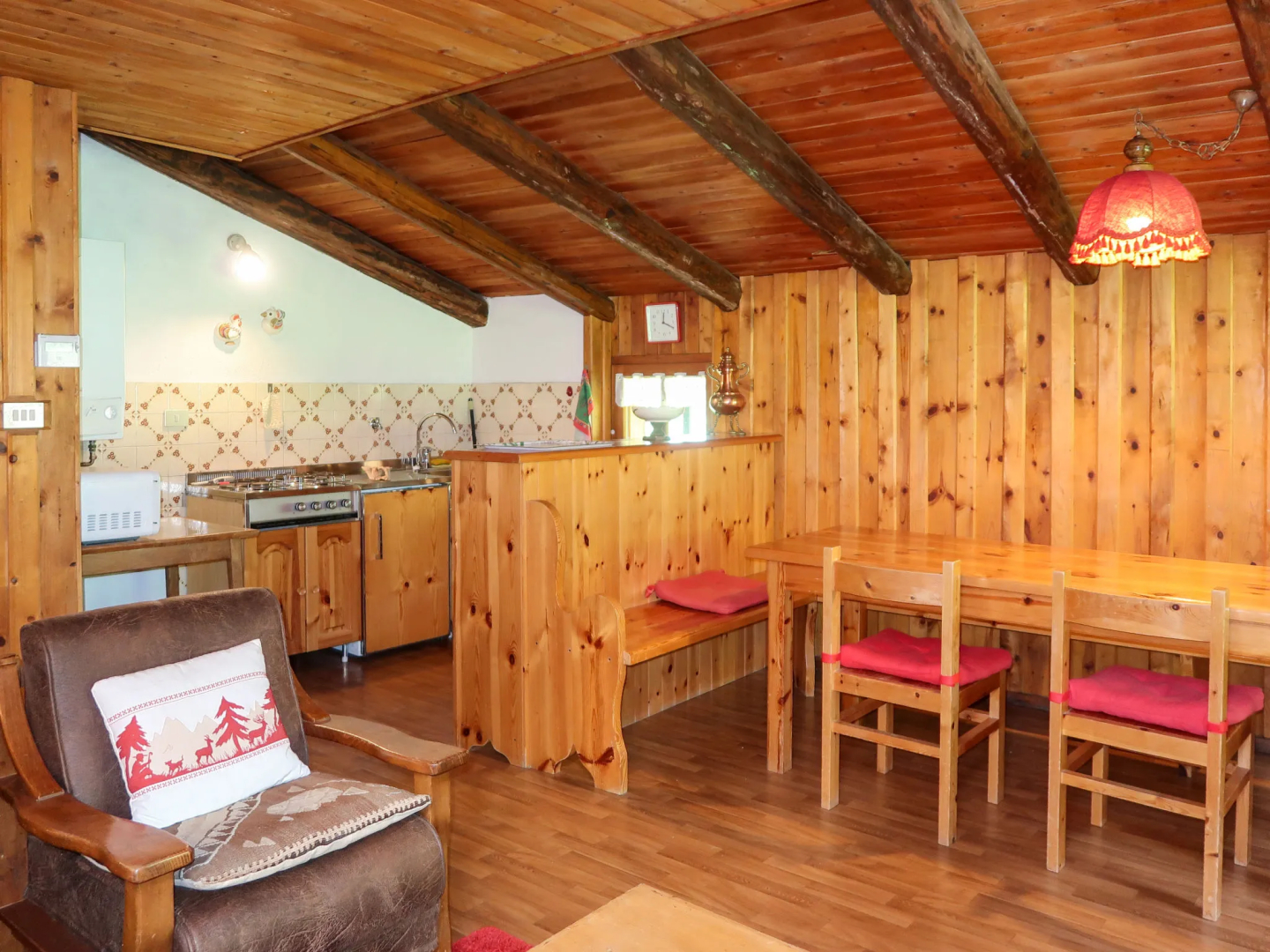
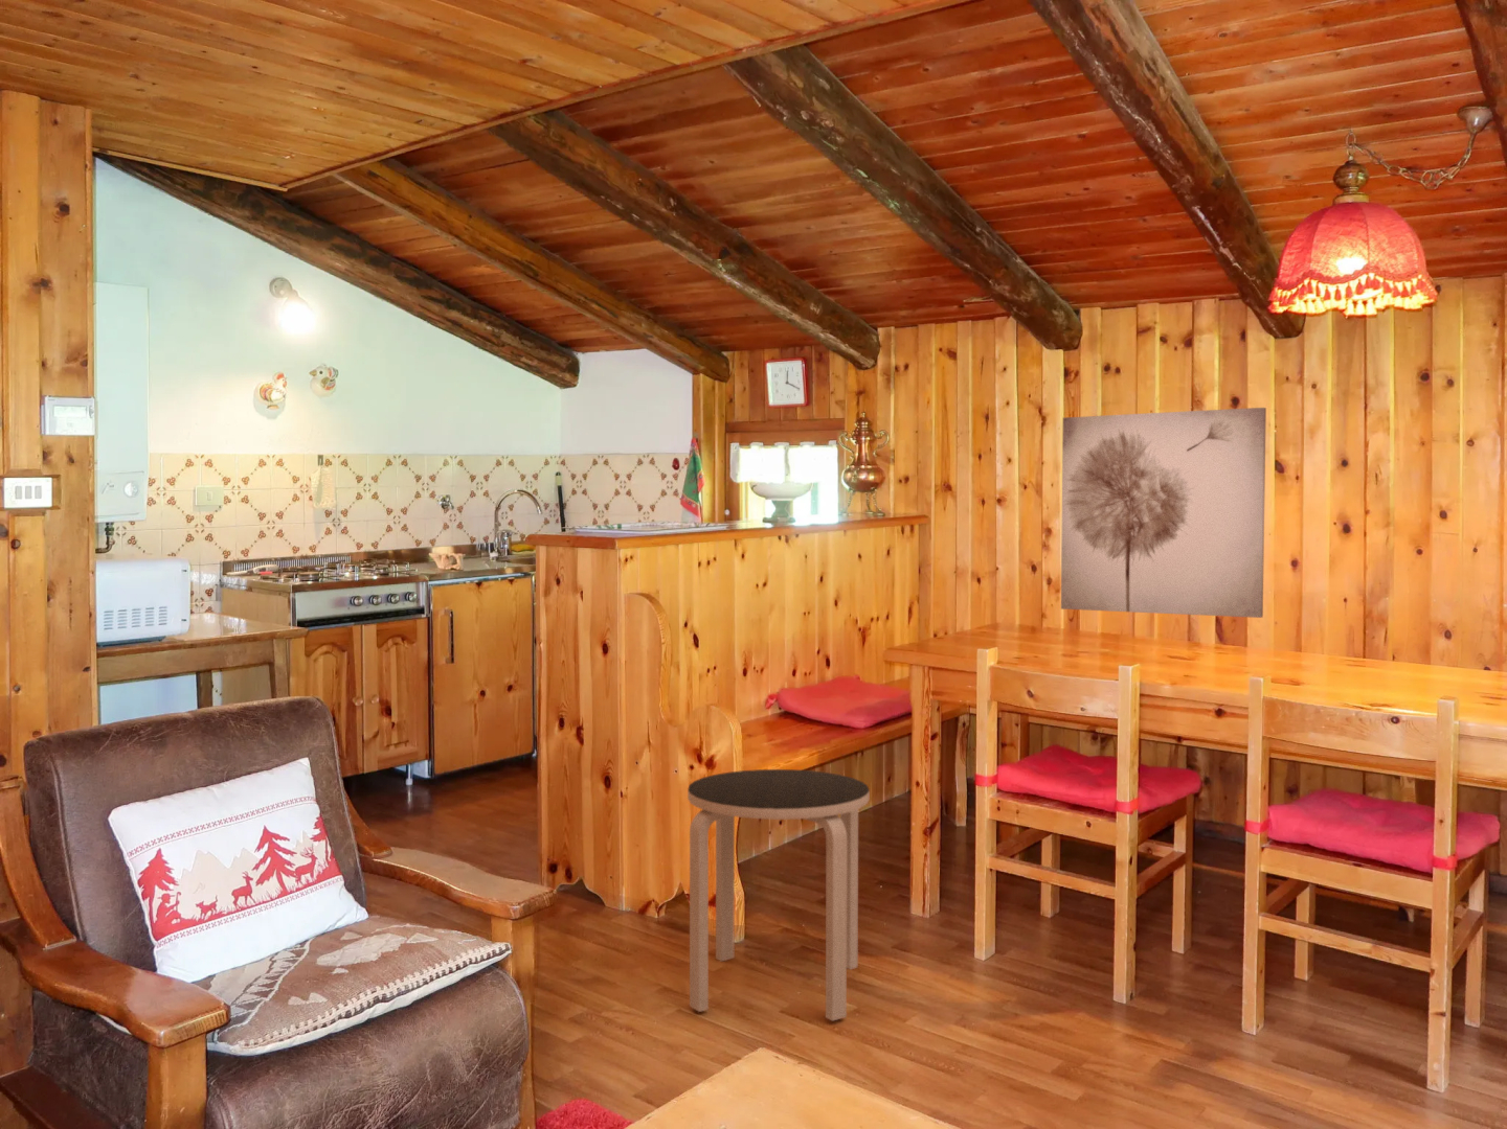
+ wall art [1060,407,1267,619]
+ side table [687,768,871,1022]
